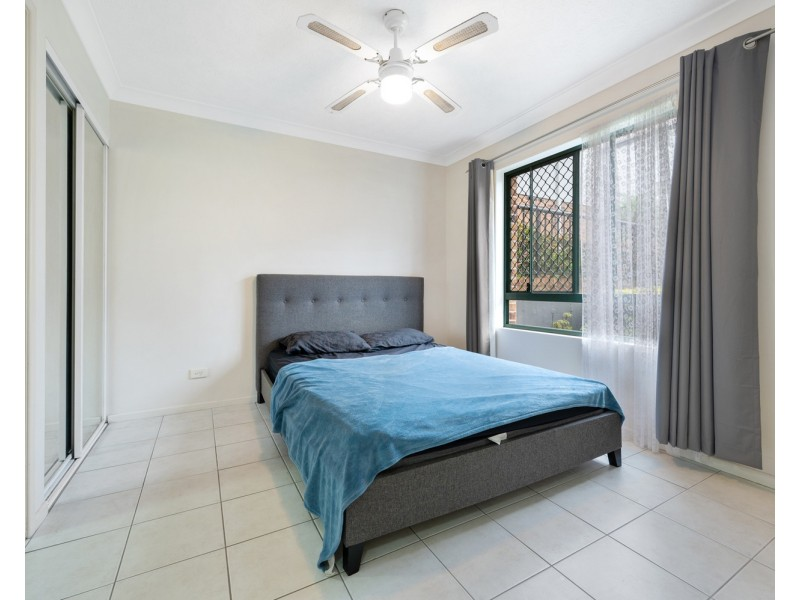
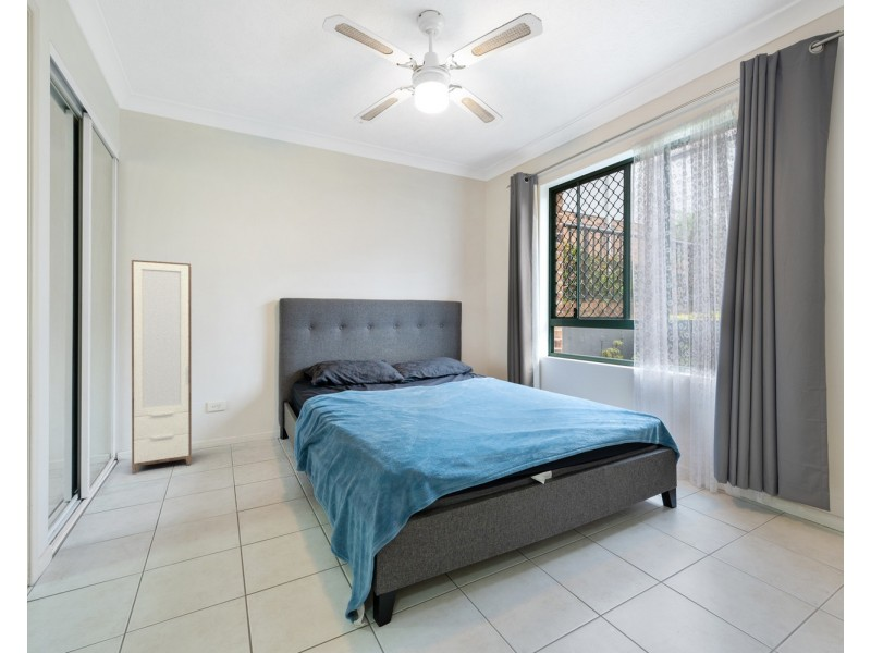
+ cabinet [131,259,193,475]
